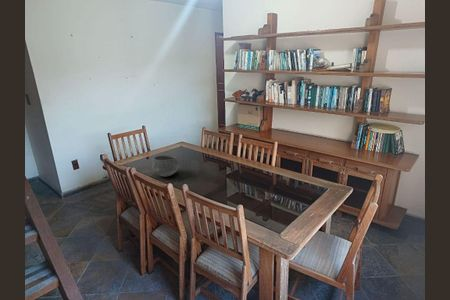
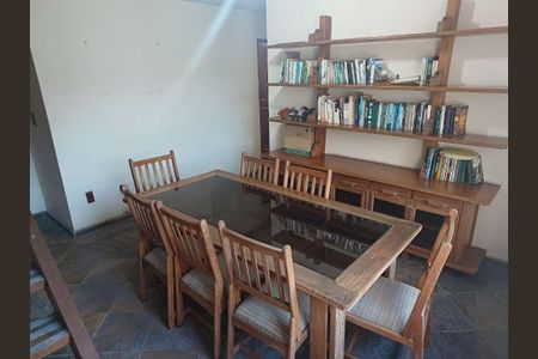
- bowl [151,155,182,178]
